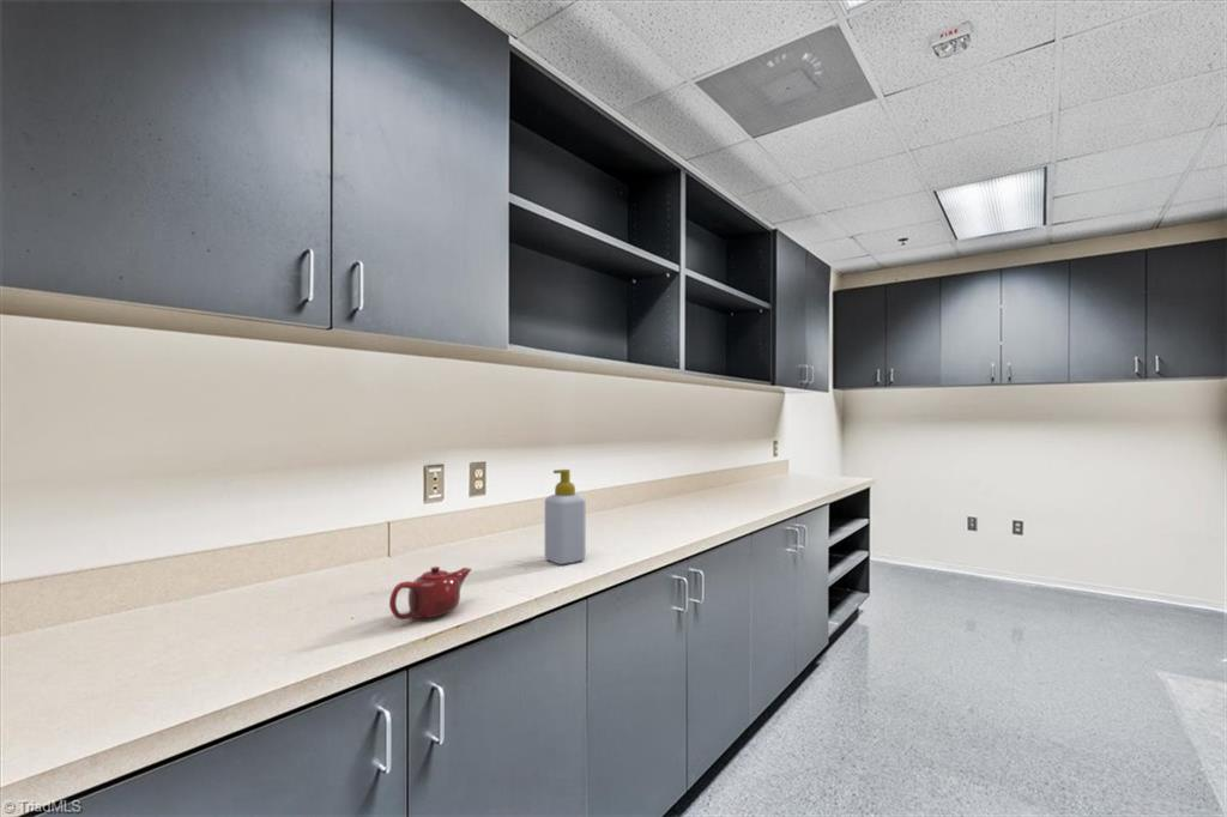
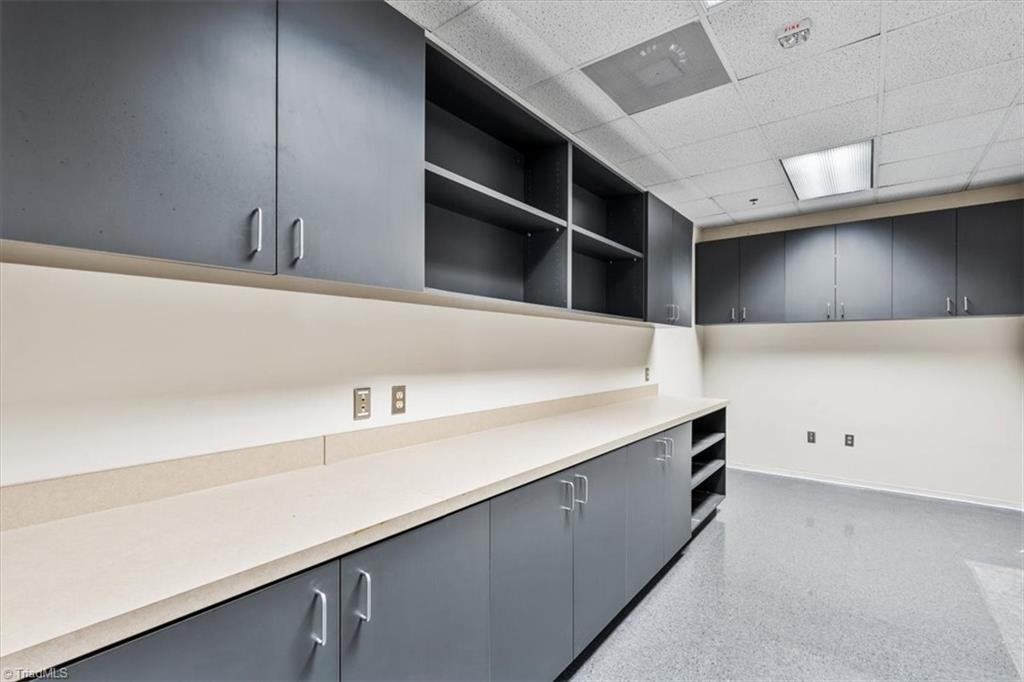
- teapot [388,565,472,621]
- soap bottle [544,468,587,565]
